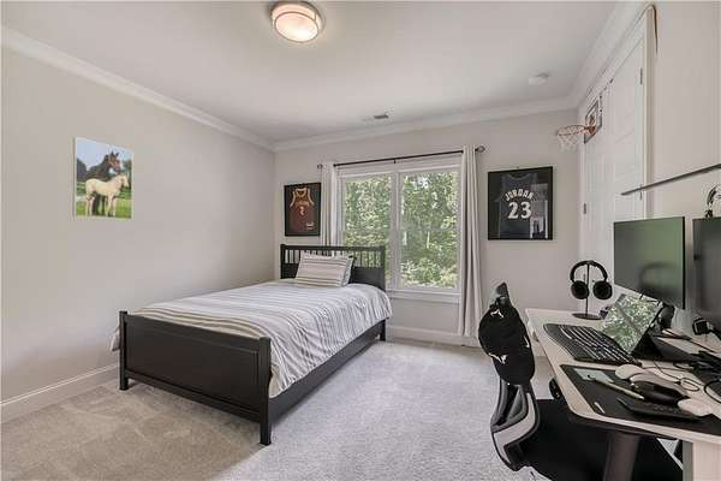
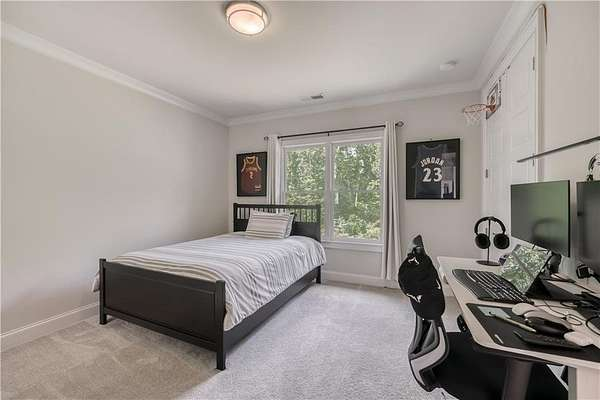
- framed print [72,136,133,221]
